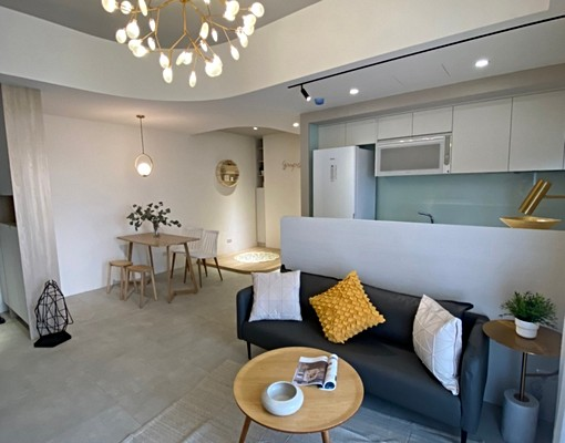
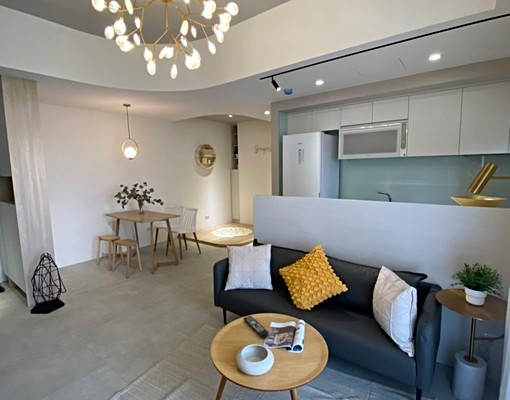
+ remote control [242,315,270,339]
